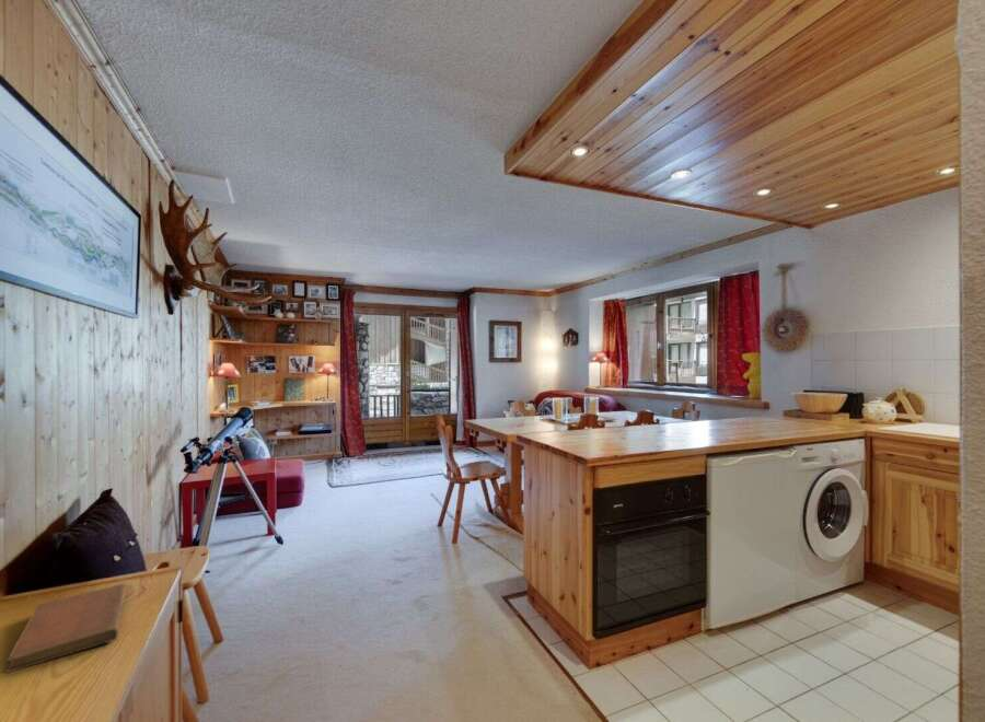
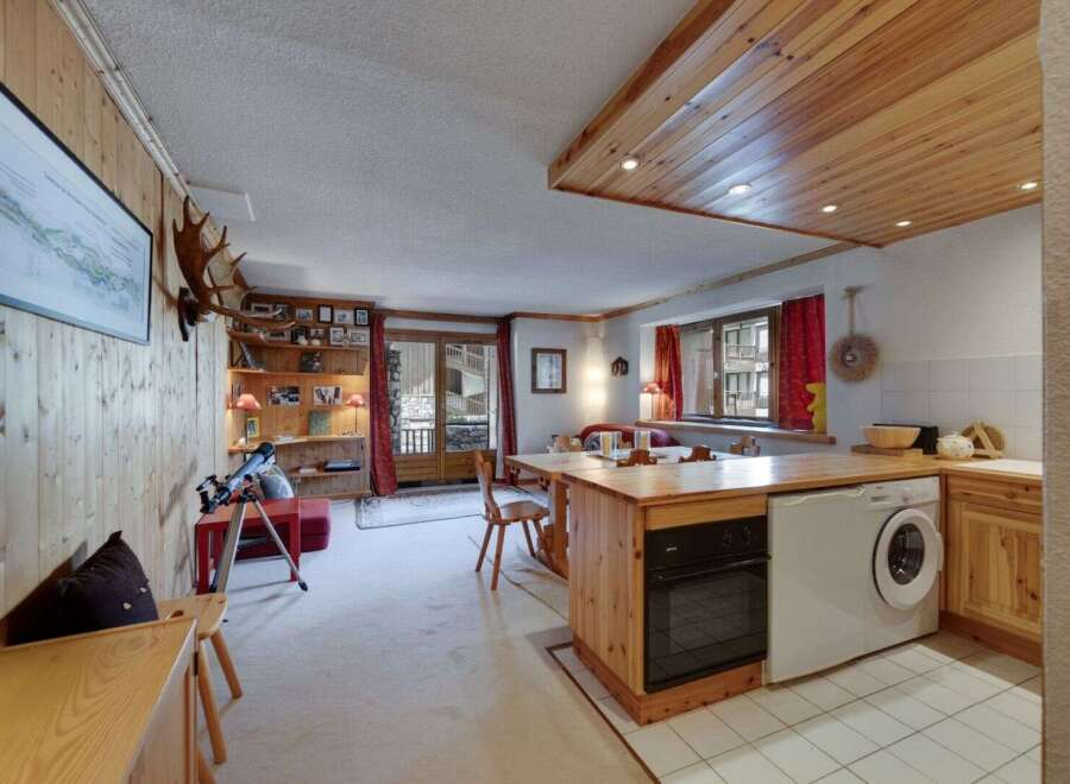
- notebook [5,583,129,674]
